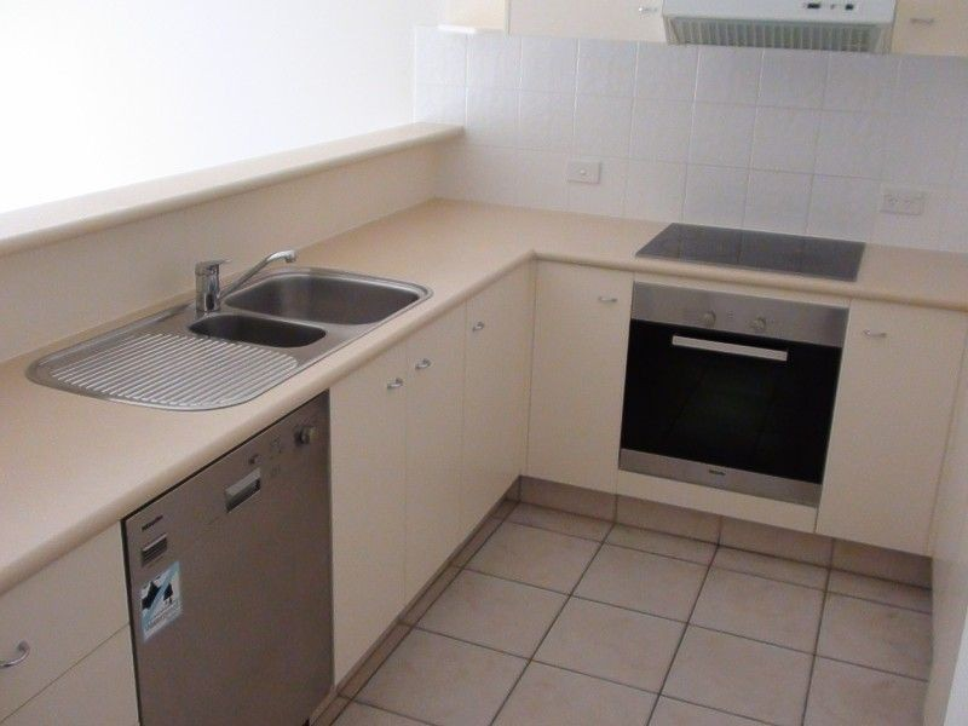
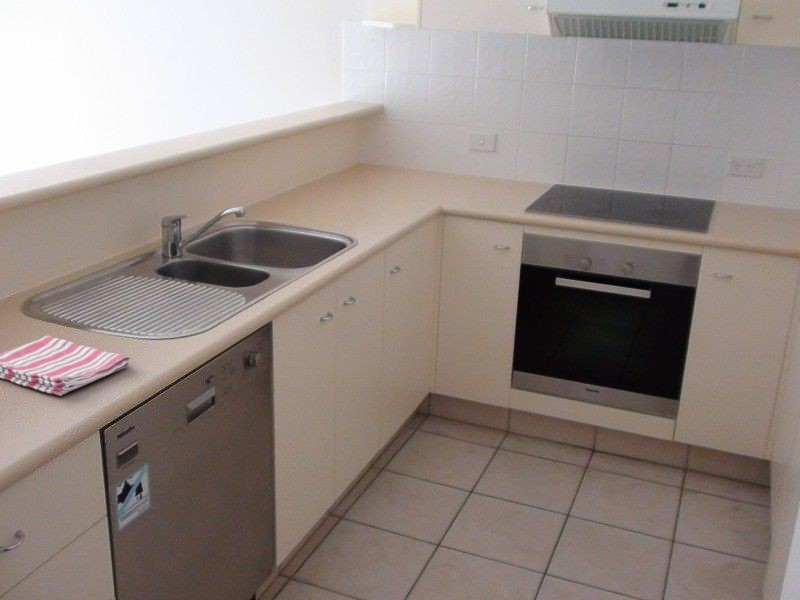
+ dish towel [0,334,132,397]
